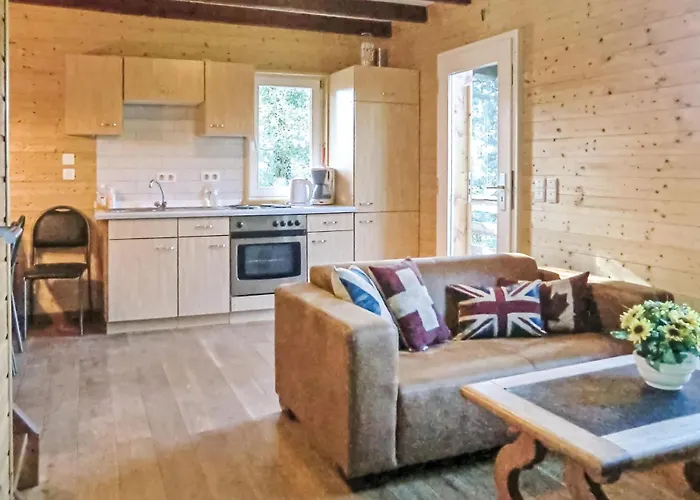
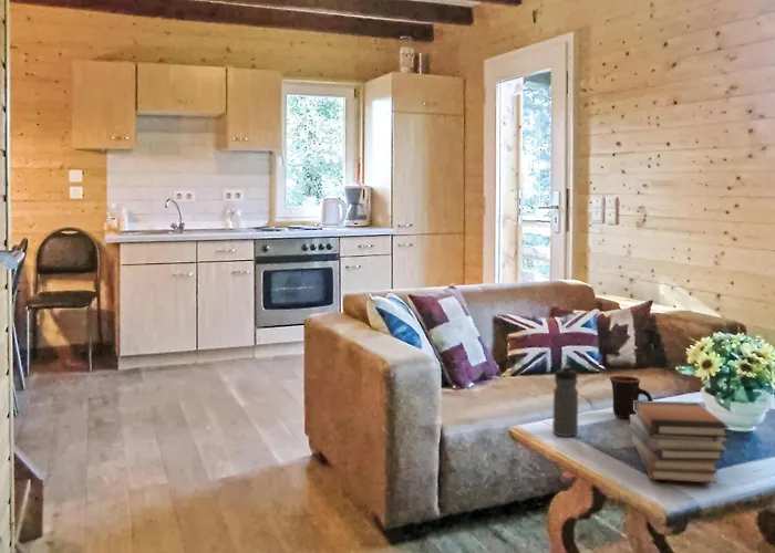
+ mug [609,375,653,419]
+ water bottle [551,364,579,437]
+ book stack [629,399,731,484]
